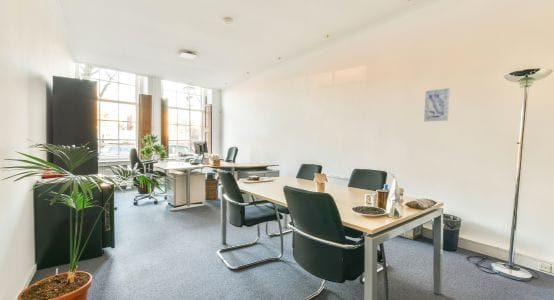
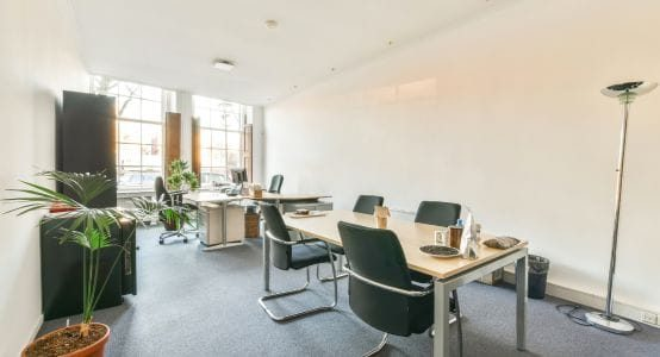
- wall art [423,87,451,122]
